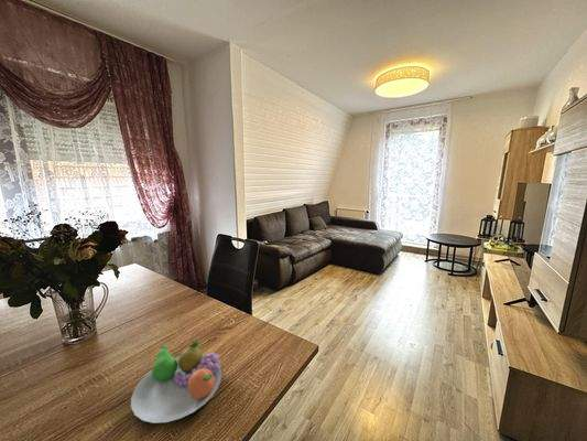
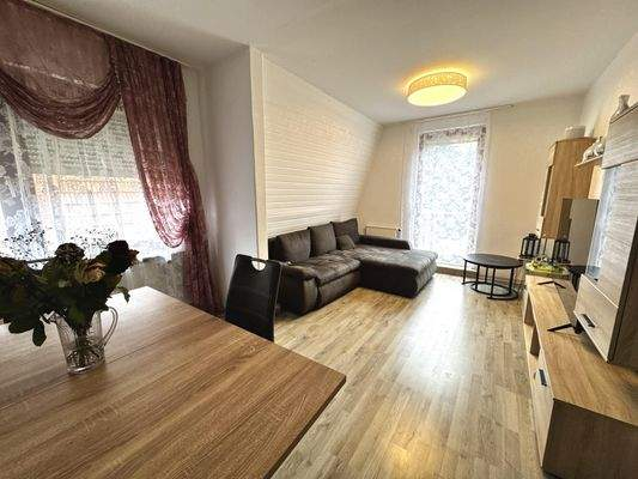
- fruit bowl [130,341,222,424]
